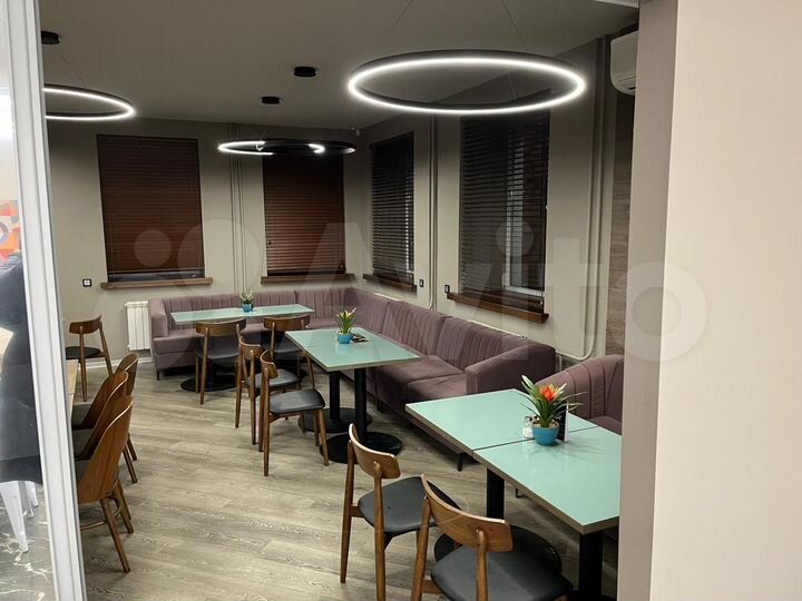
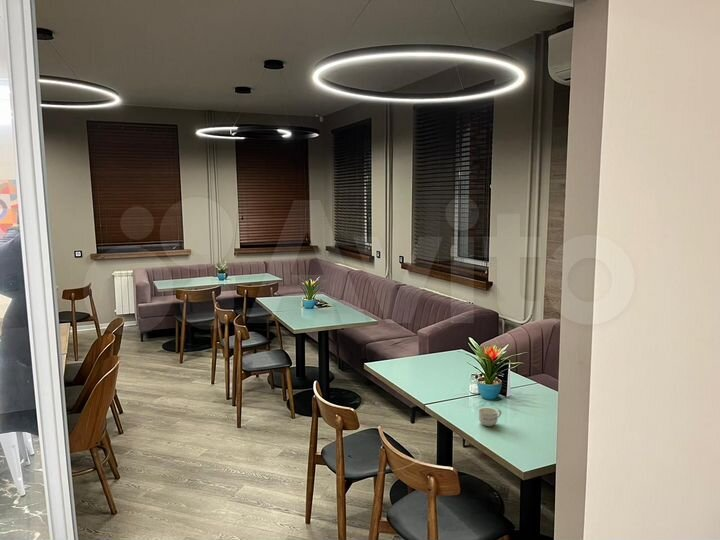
+ cup [478,407,502,427]
